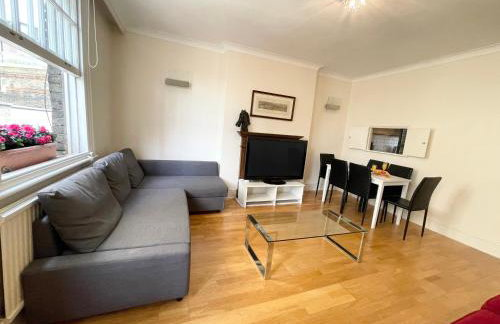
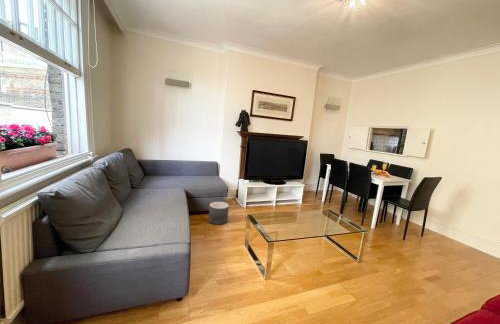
+ planter [208,201,230,226]
